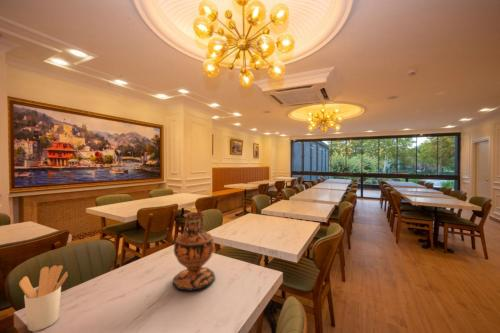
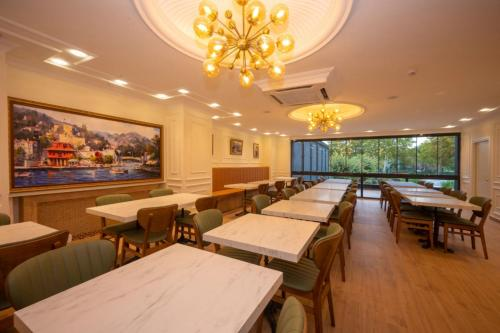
- vase [172,209,216,292]
- utensil holder [18,264,69,332]
